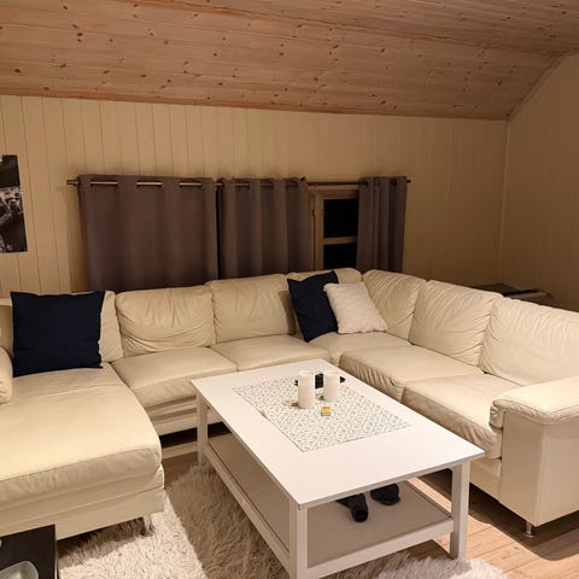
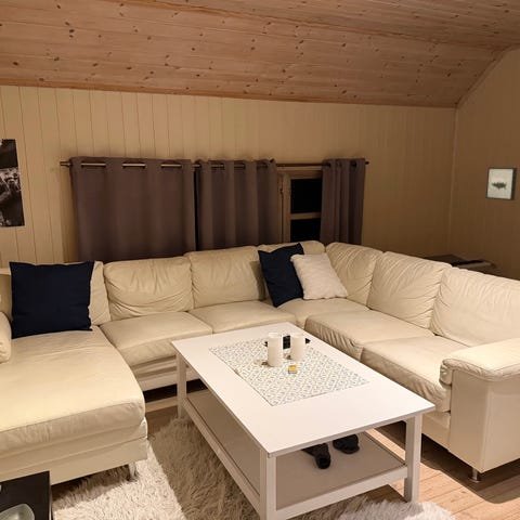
+ wall art [485,167,518,202]
